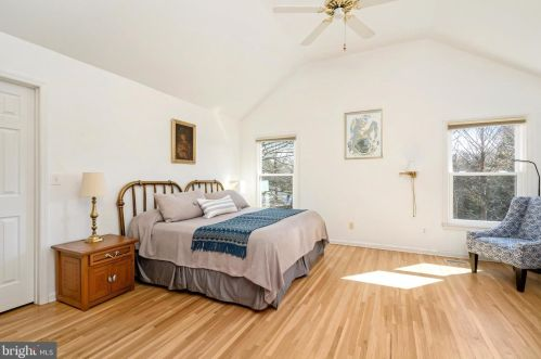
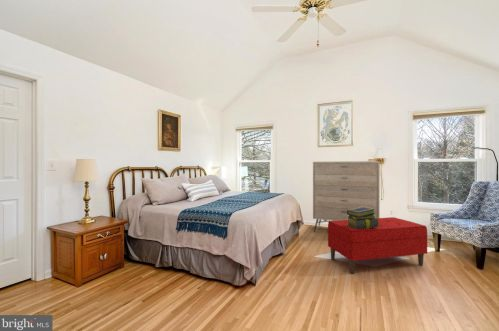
+ stack of books [346,207,379,229]
+ dresser [312,160,380,233]
+ bench [327,216,428,275]
